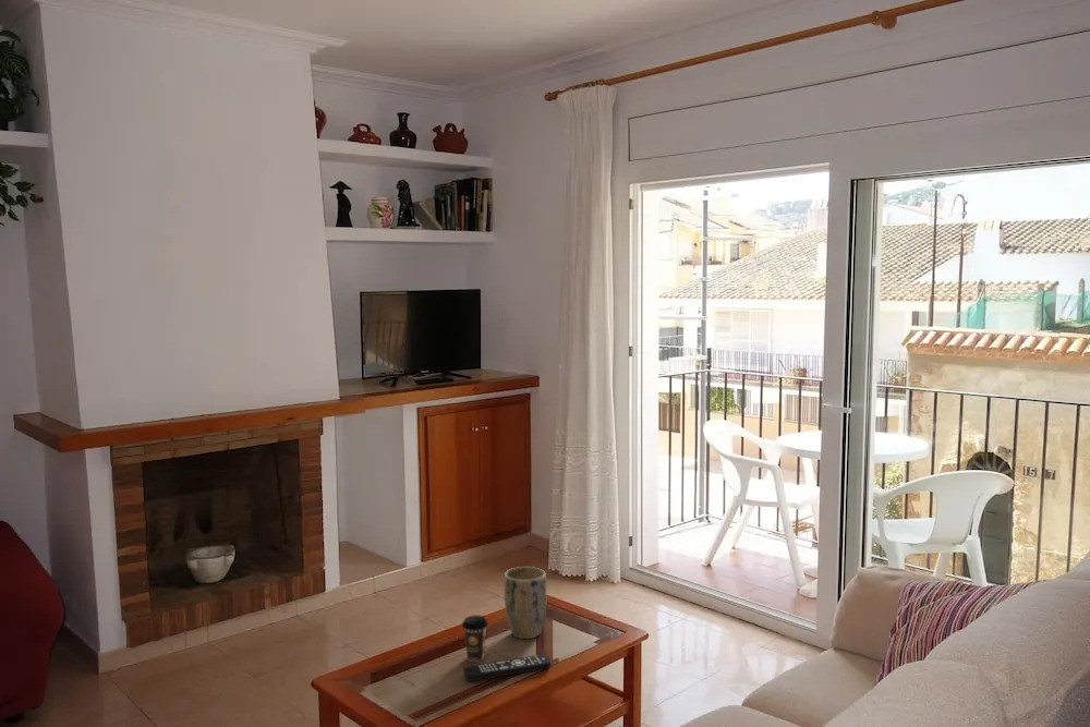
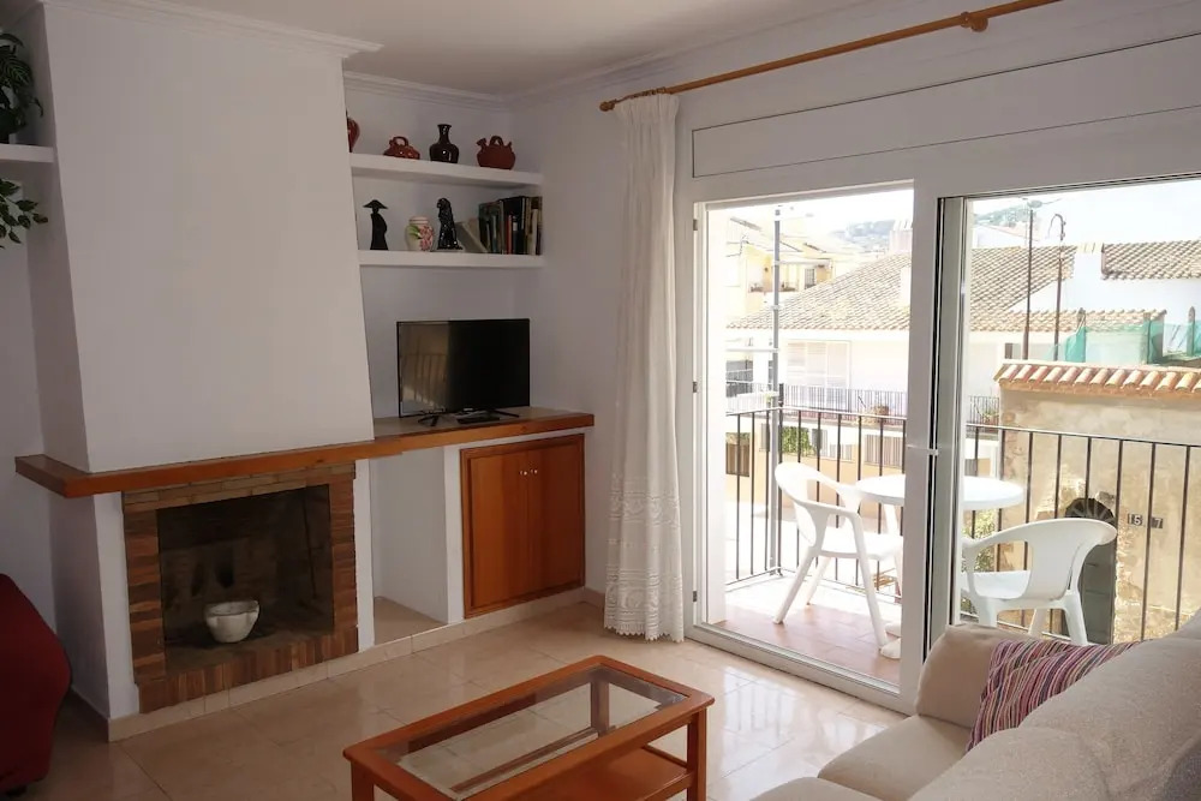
- plant pot [502,566,547,640]
- coffee cup [461,614,489,663]
- remote control [462,653,552,682]
